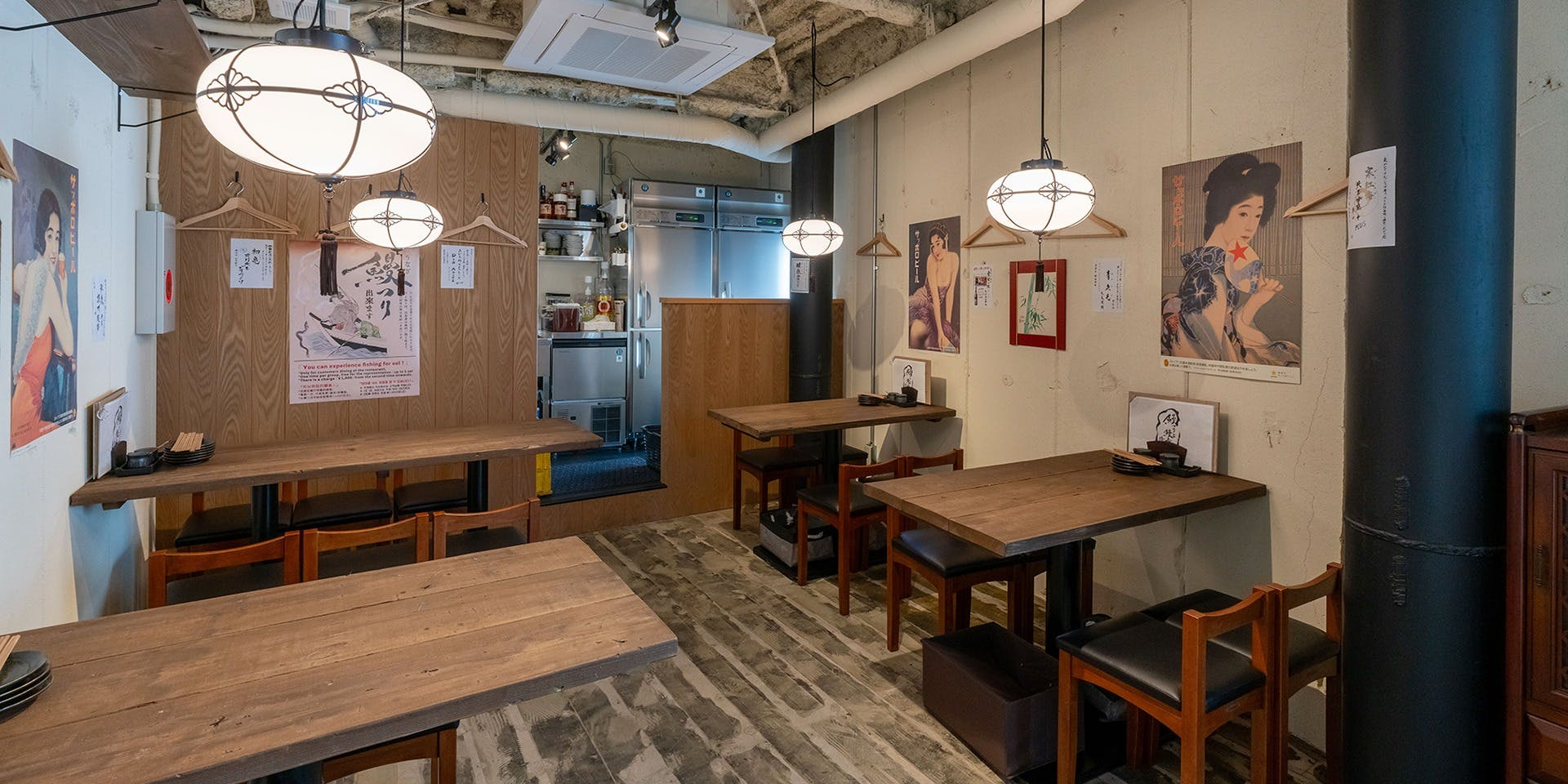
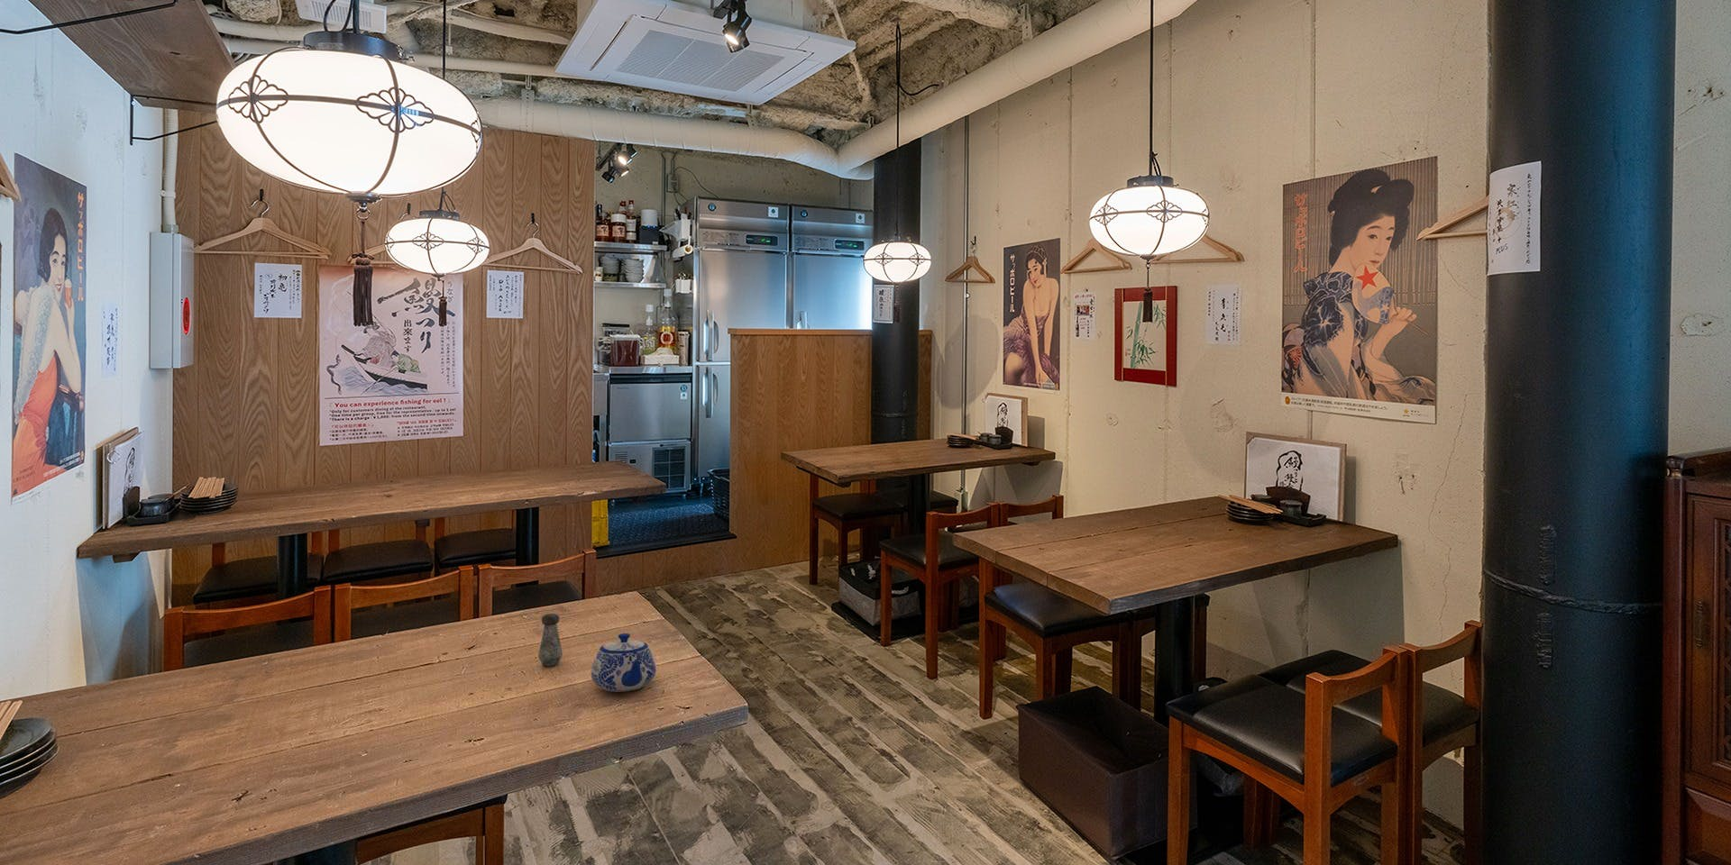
+ teapot [591,632,657,693]
+ salt shaker [538,612,563,666]
